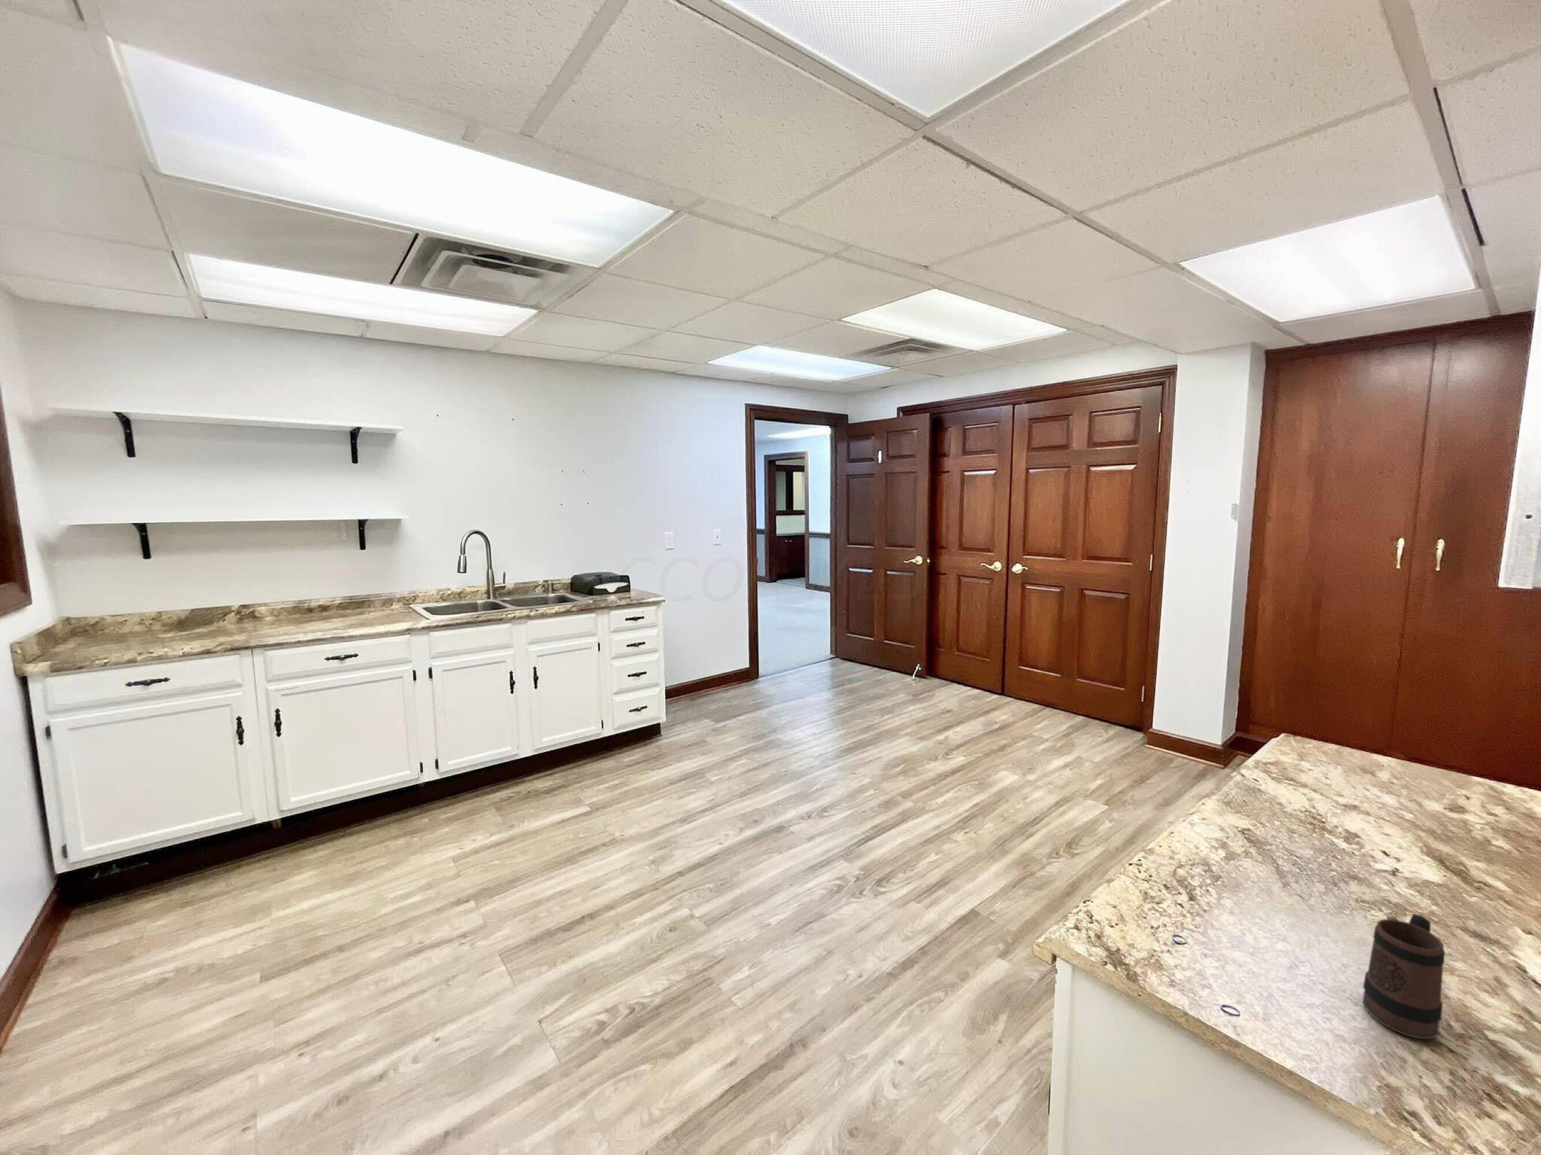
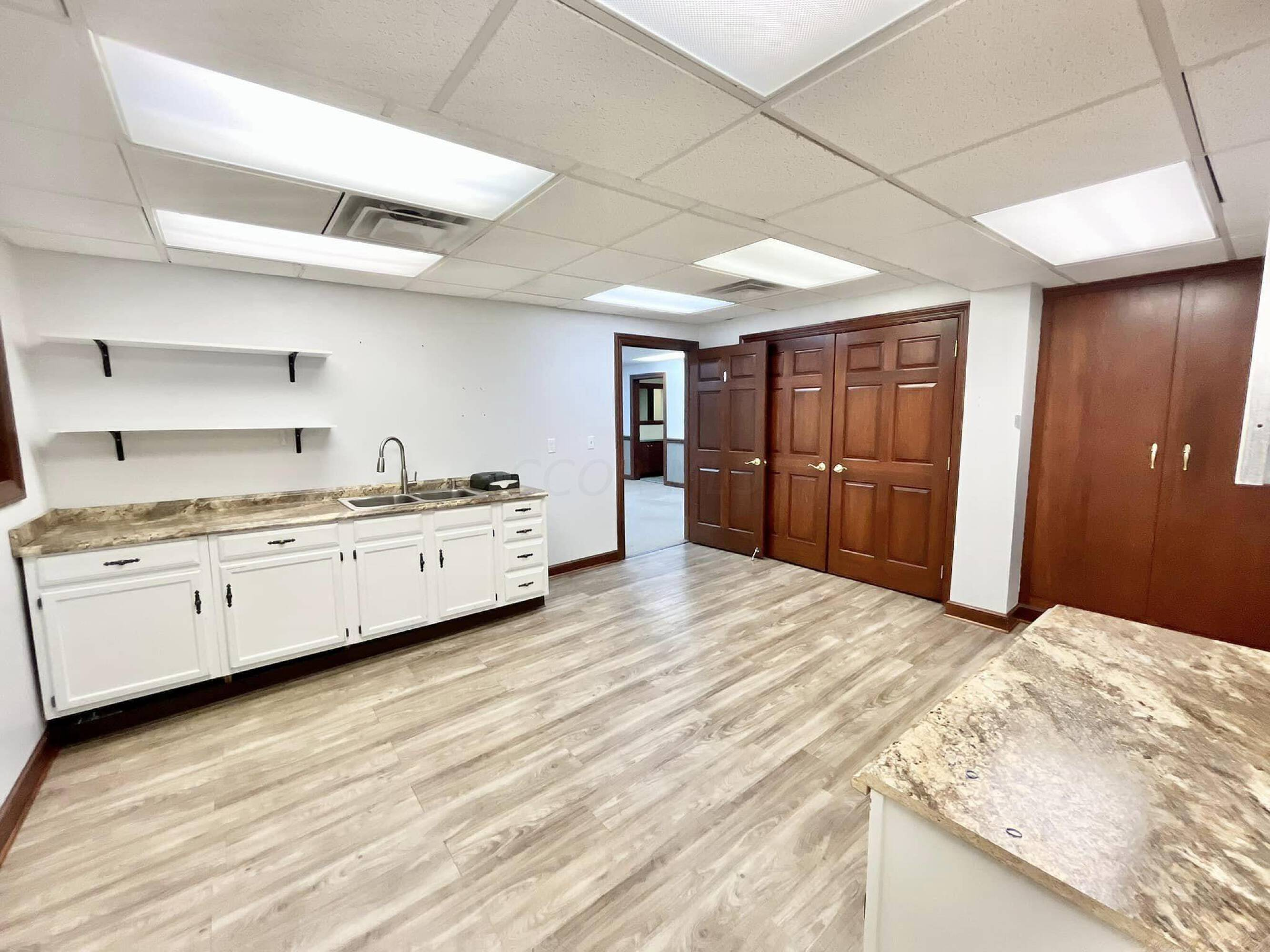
- mug [1361,914,1445,1040]
